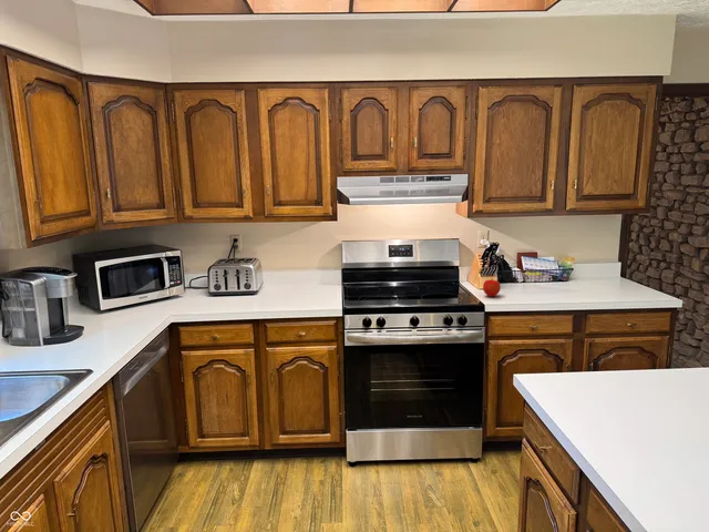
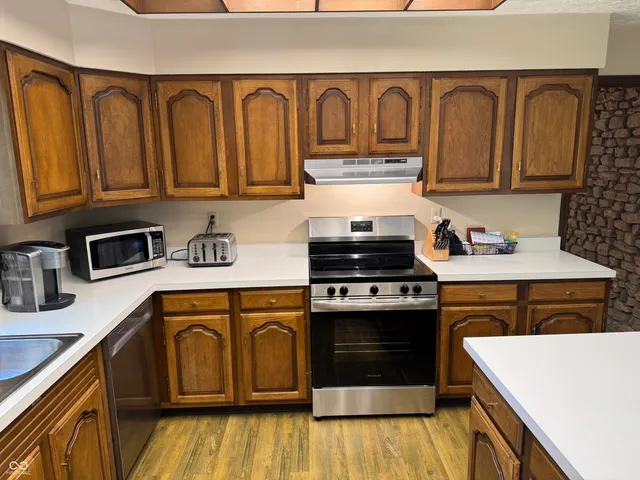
- fruit [482,277,502,298]
